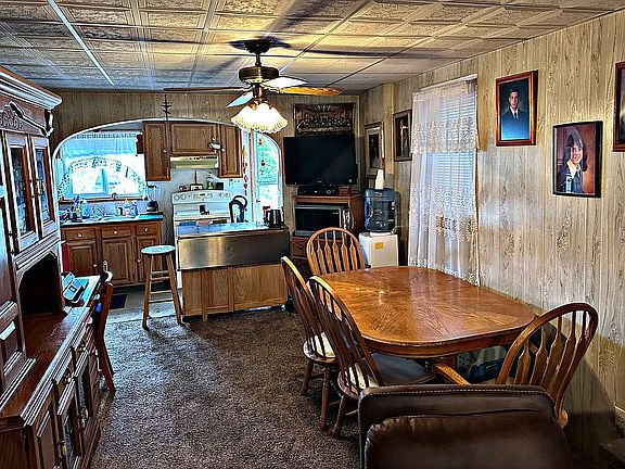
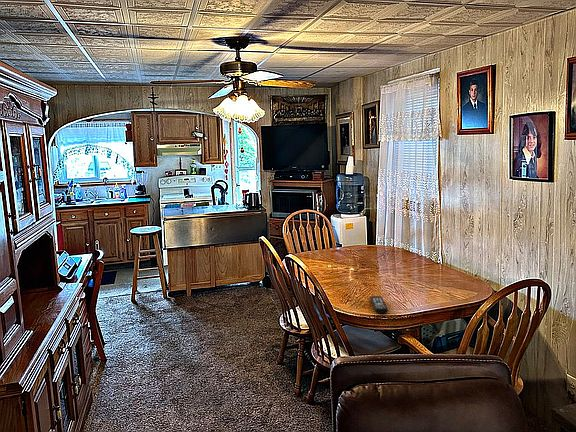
+ remote control [369,295,389,314]
